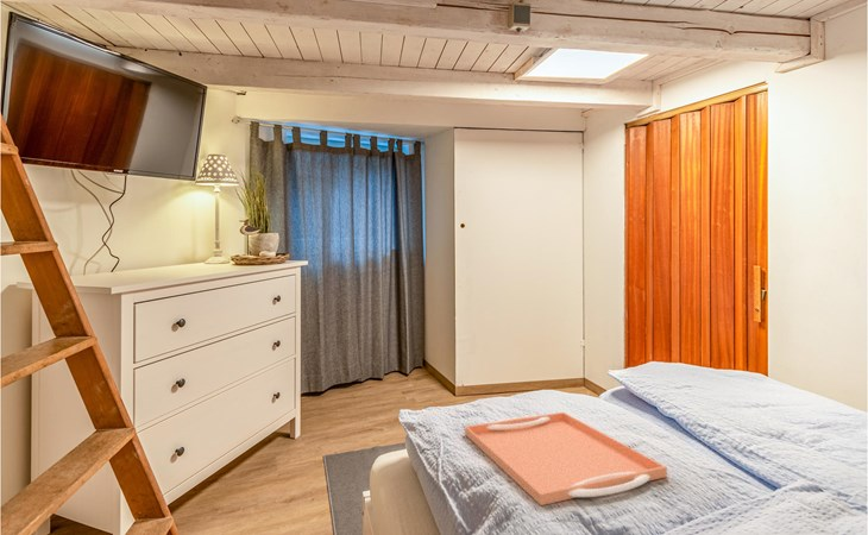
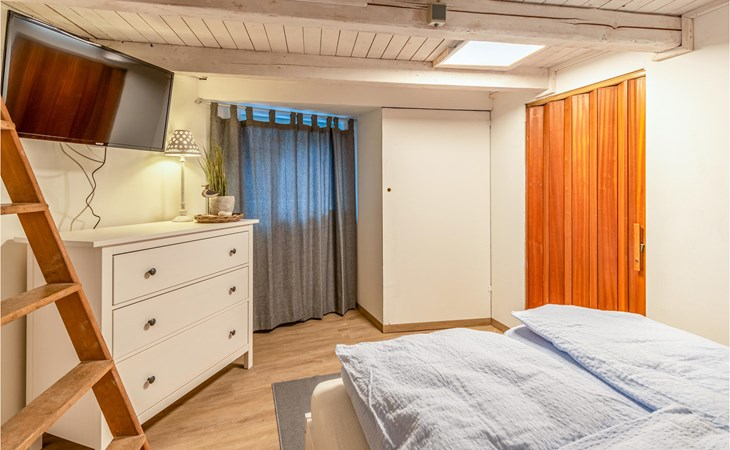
- serving tray [464,411,668,506]
